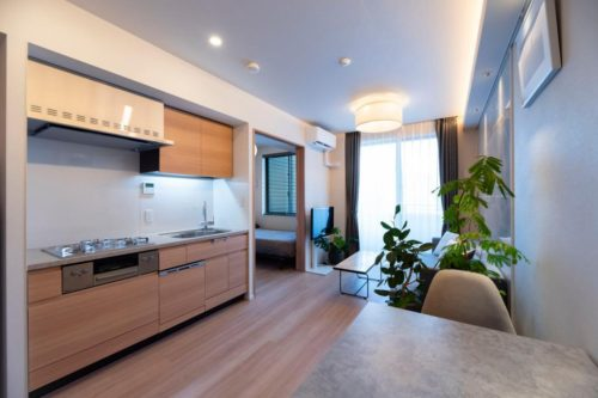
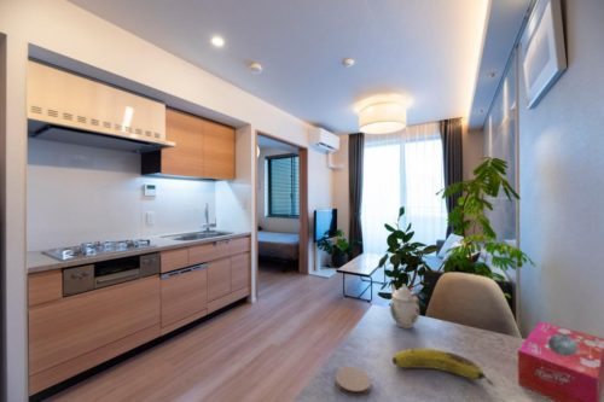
+ coaster [335,366,372,397]
+ tissue box [517,320,604,402]
+ fruit [391,348,494,386]
+ teapot [389,282,420,330]
